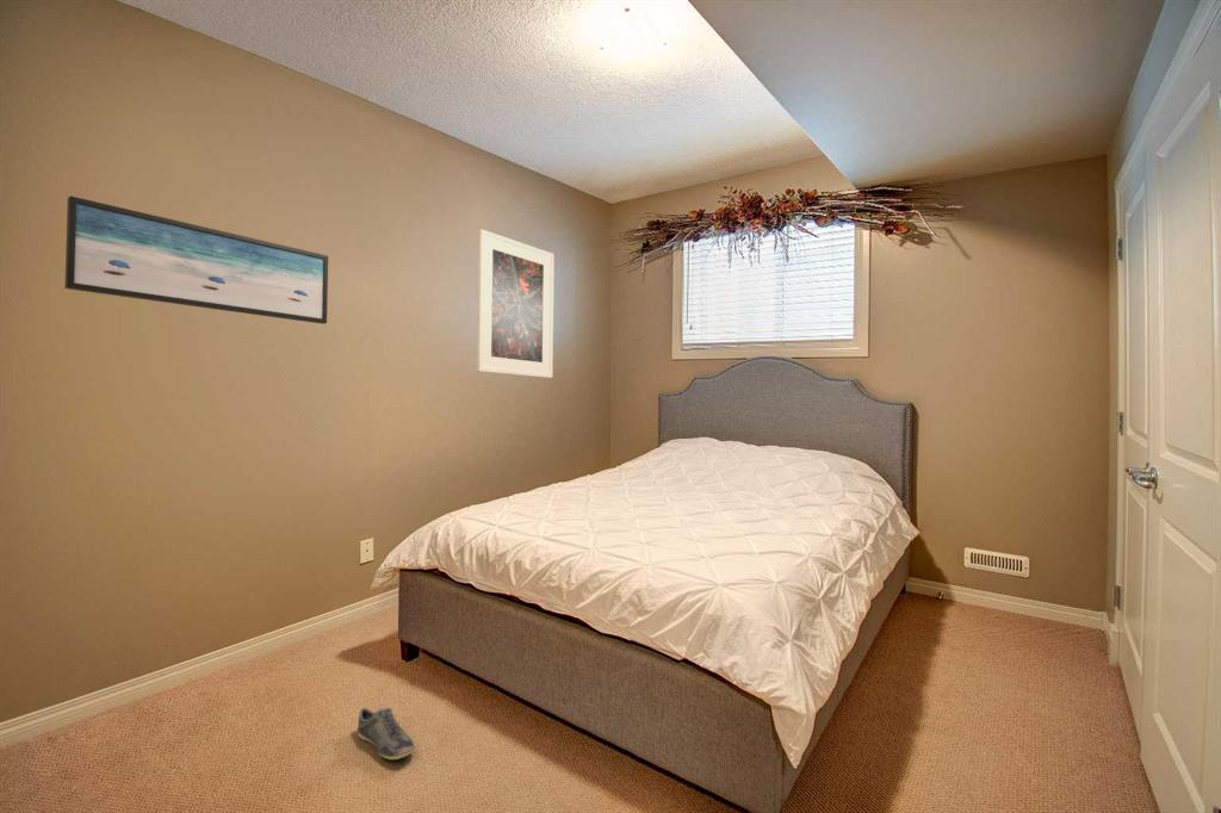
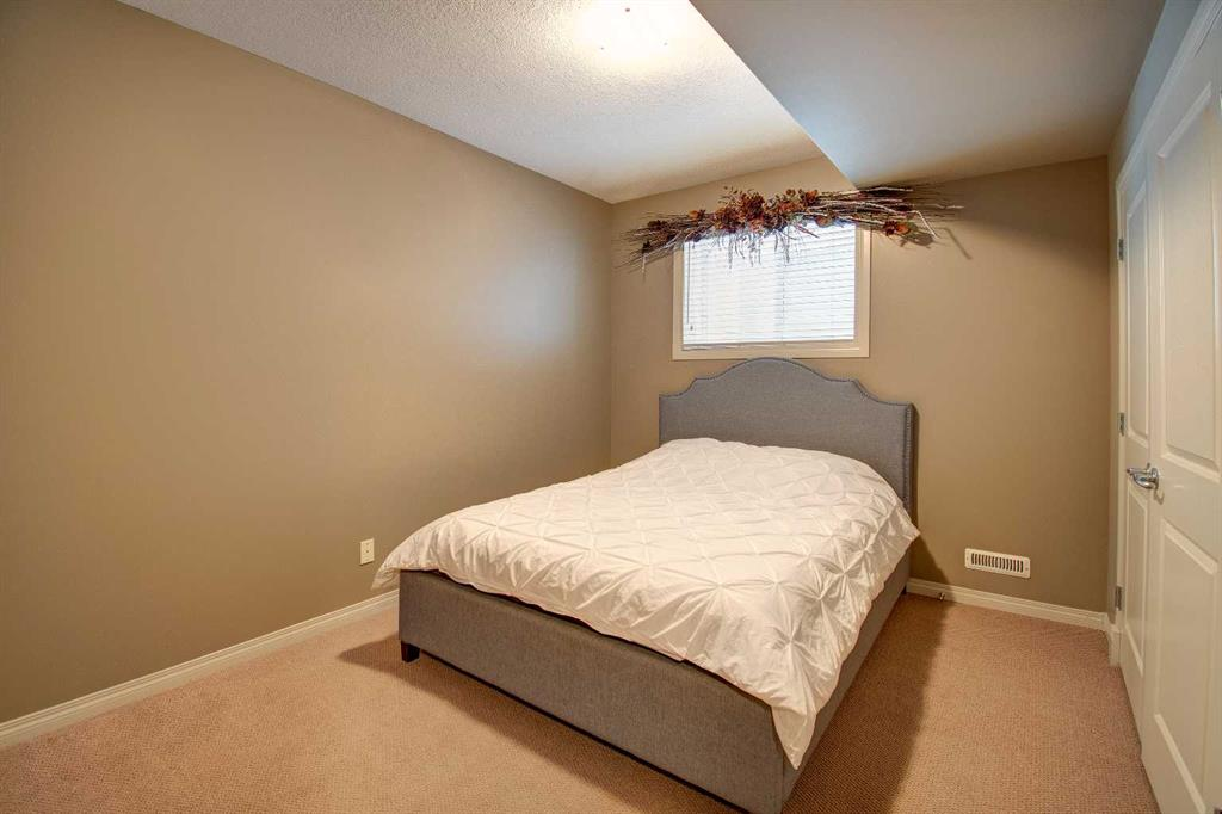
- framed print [476,228,556,379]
- wall art [64,196,329,325]
- shoe [357,707,415,761]
